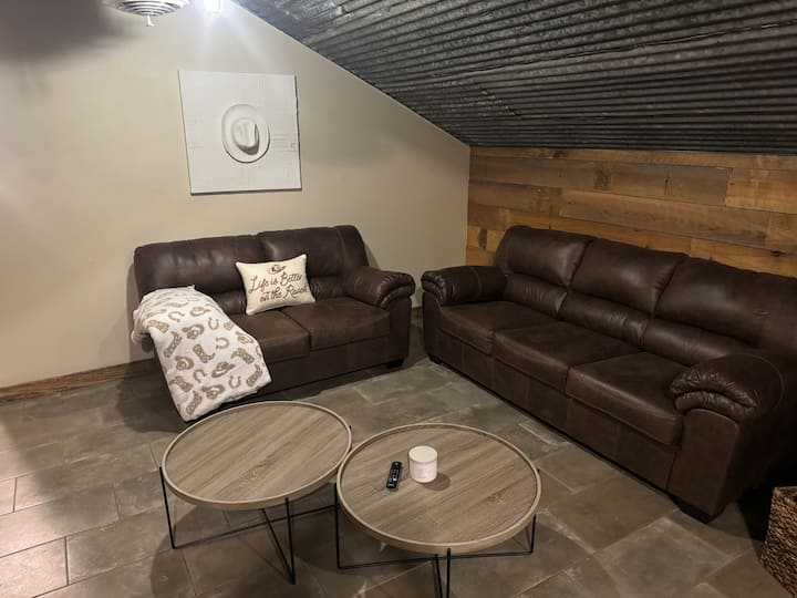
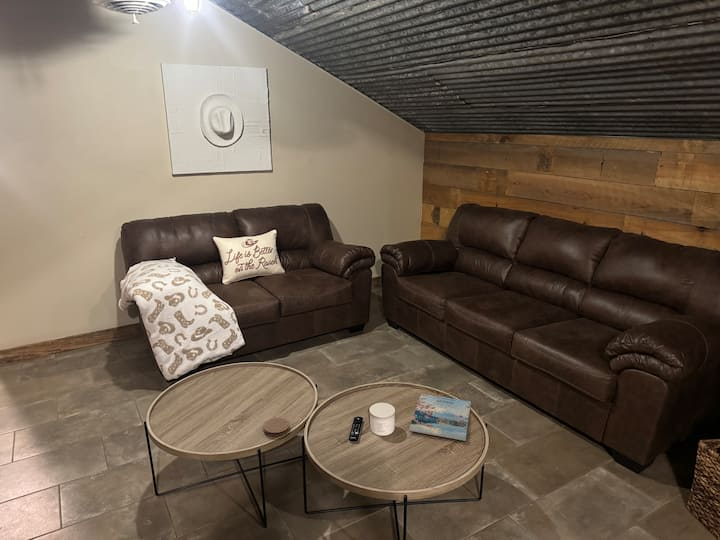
+ magazine [408,393,472,442]
+ coaster [262,417,290,437]
